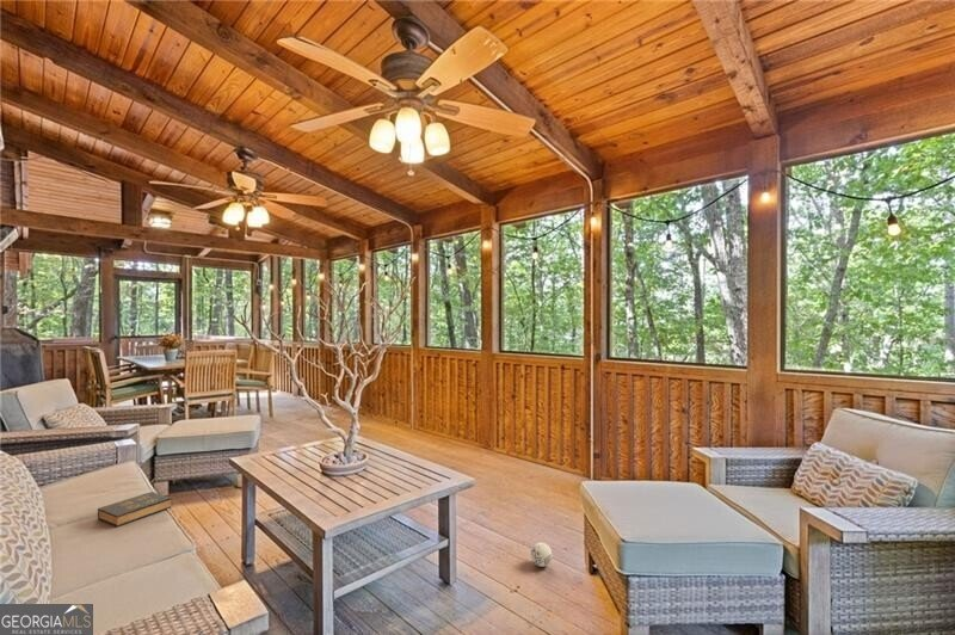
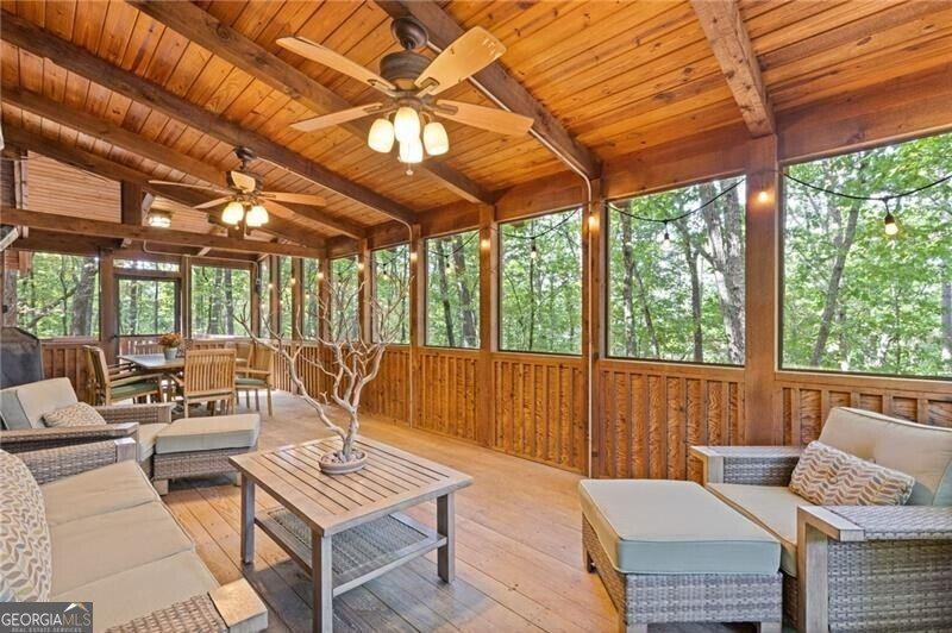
- ball [530,542,553,568]
- hardback book [97,491,172,528]
